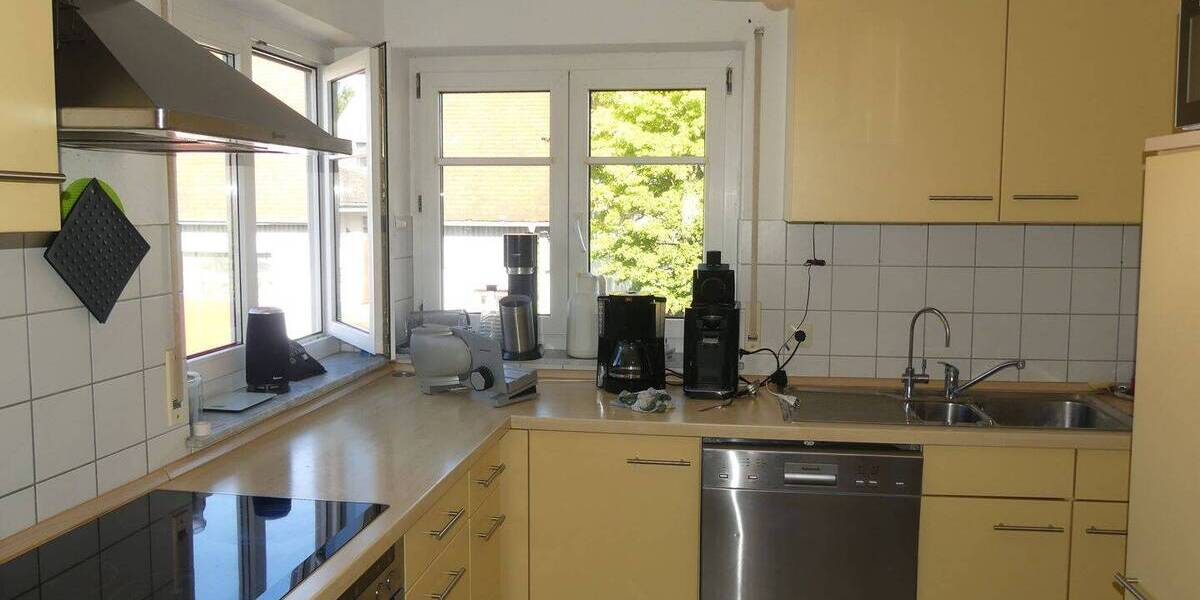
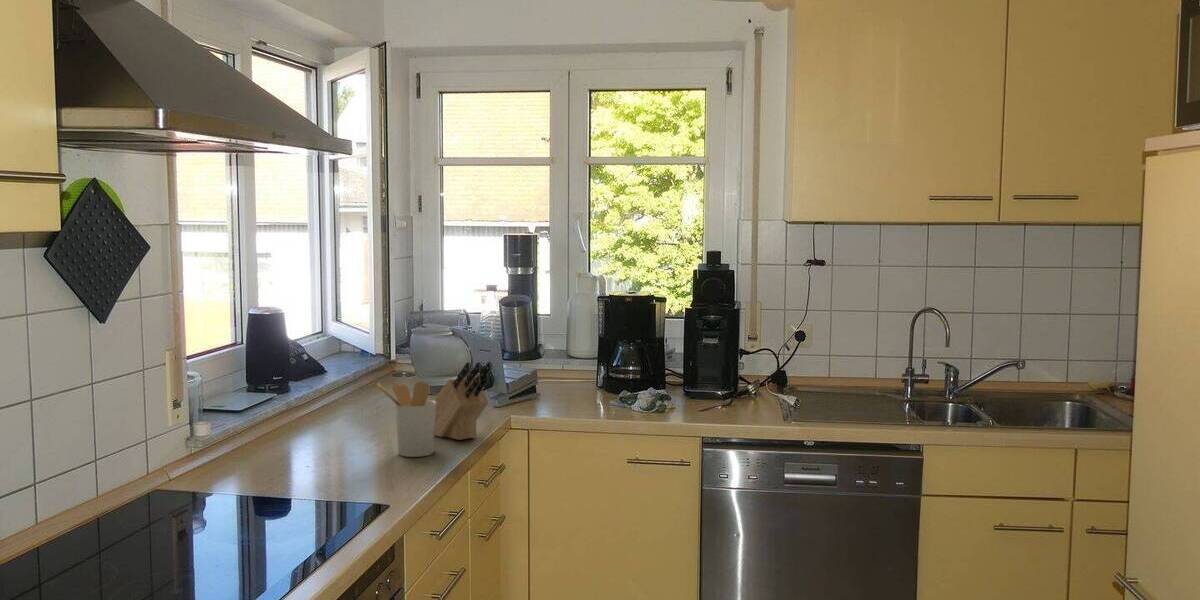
+ utensil holder [375,380,436,458]
+ knife block [433,361,493,441]
